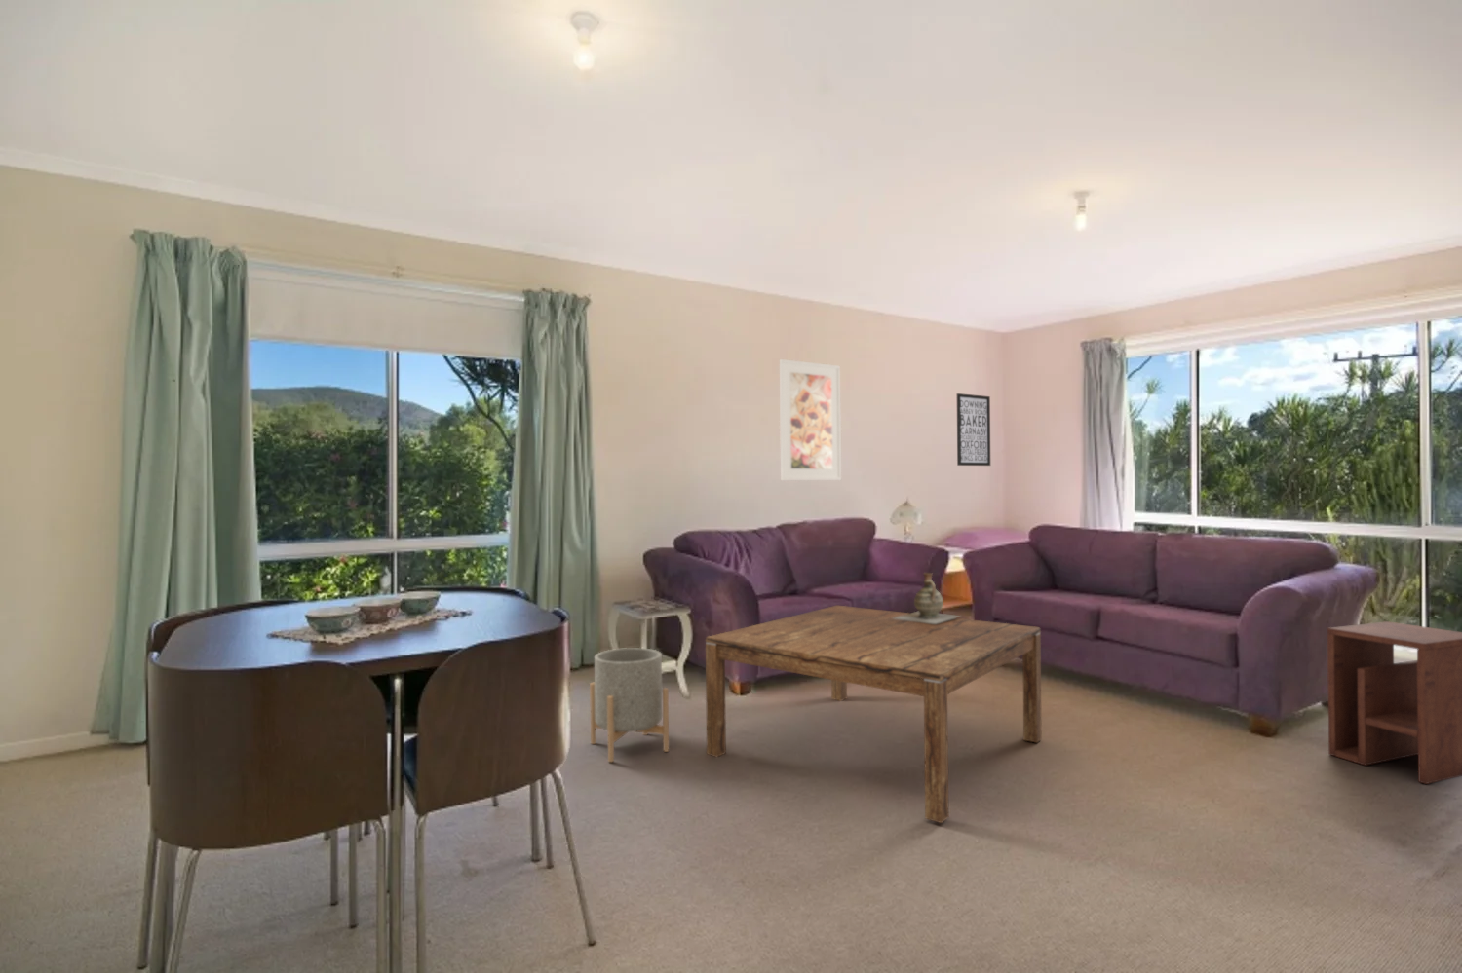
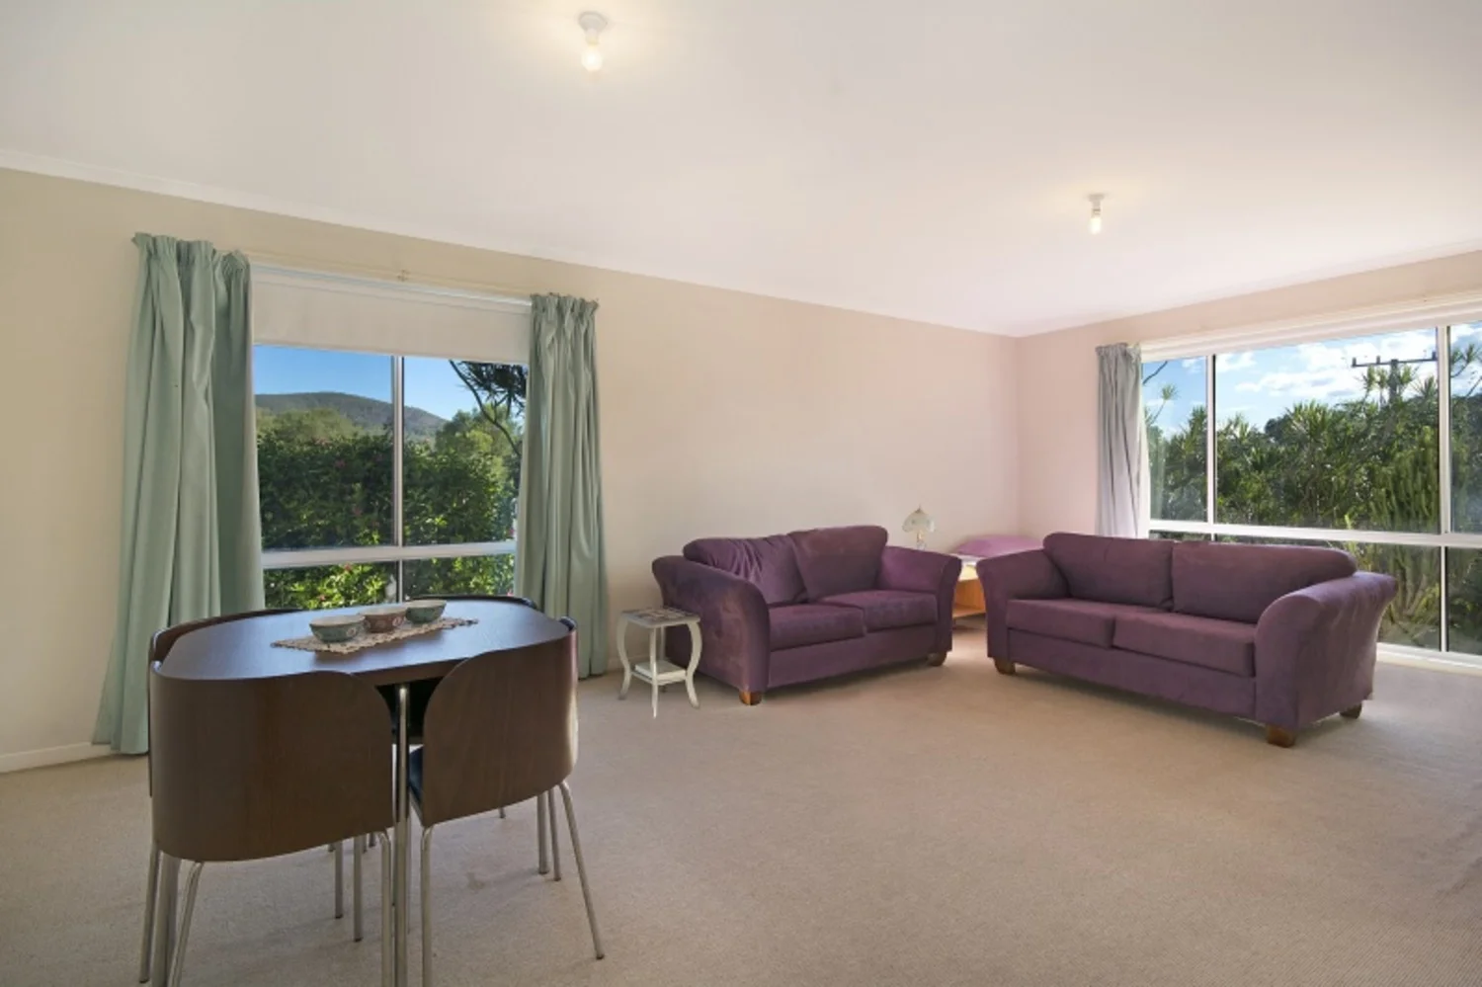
- planter [589,647,669,763]
- side table [1326,620,1462,785]
- wall art [956,392,992,467]
- ceramic jug [894,571,963,624]
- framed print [779,358,842,481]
- coffee table [705,605,1043,824]
